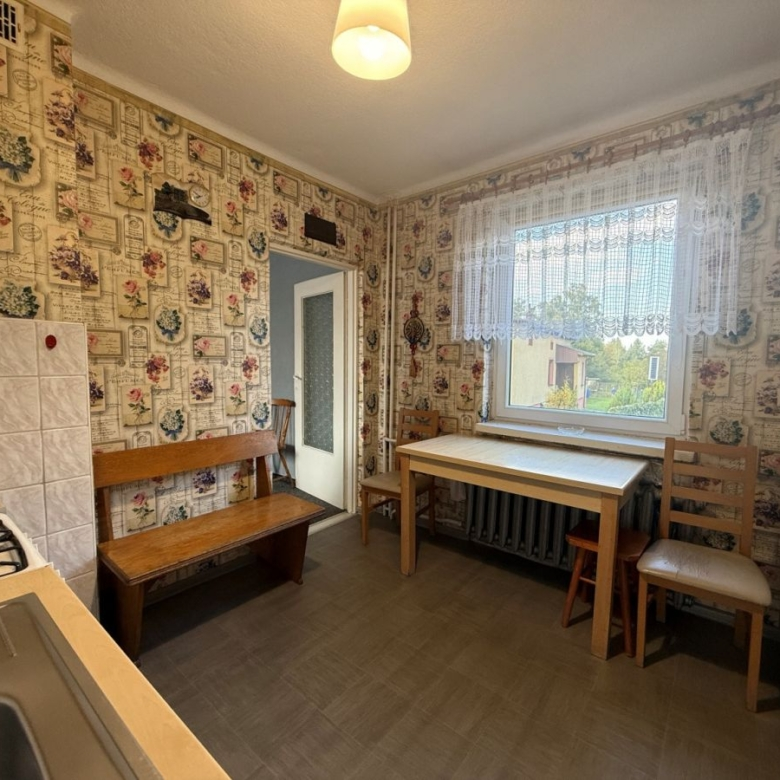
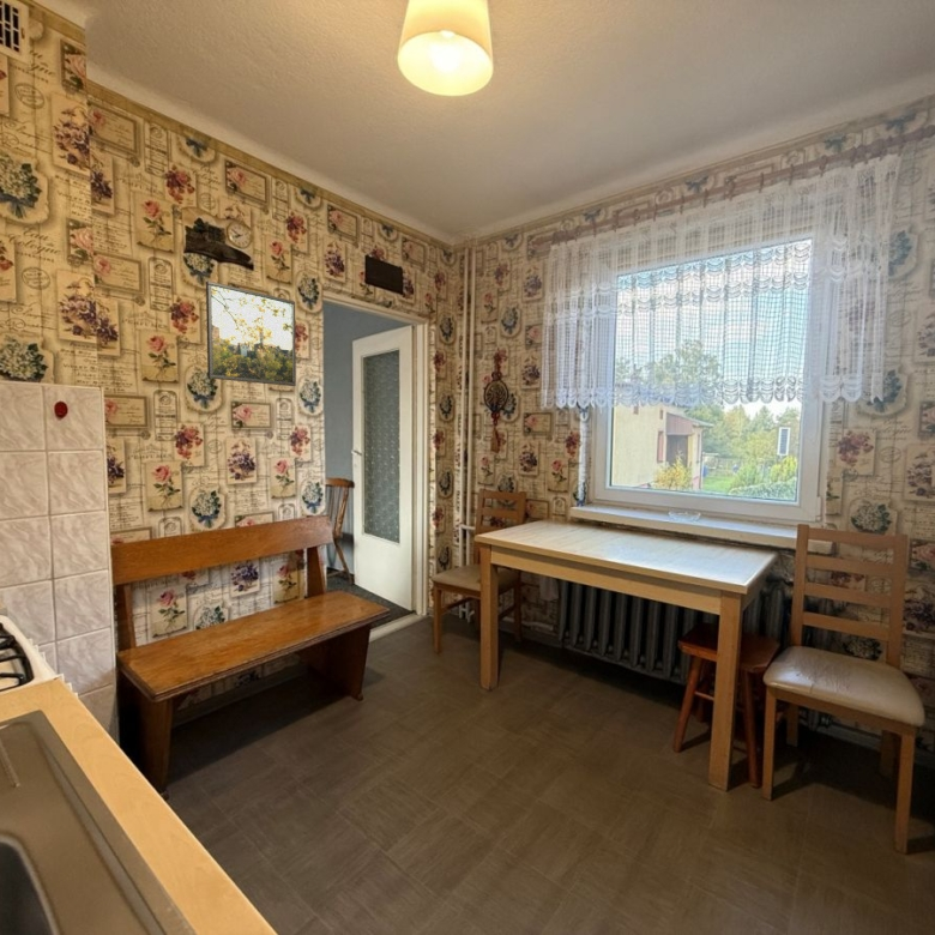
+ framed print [205,279,297,387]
